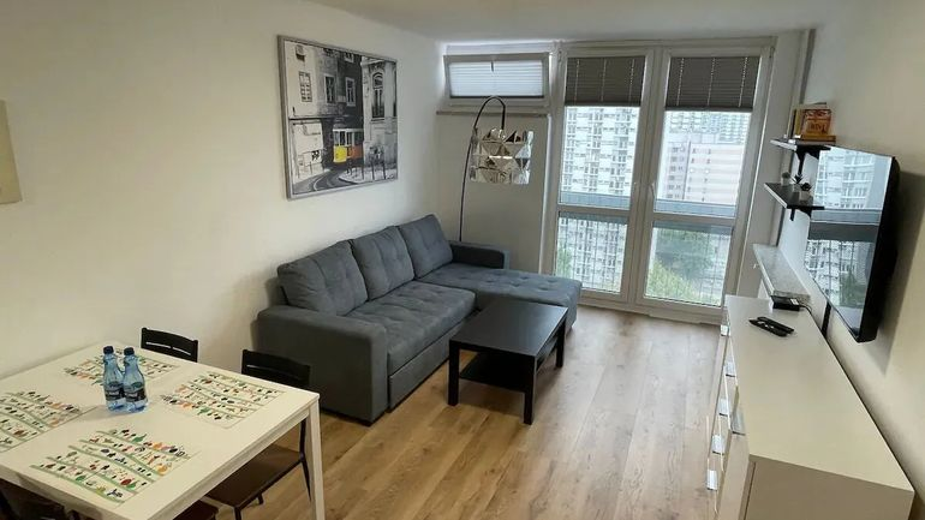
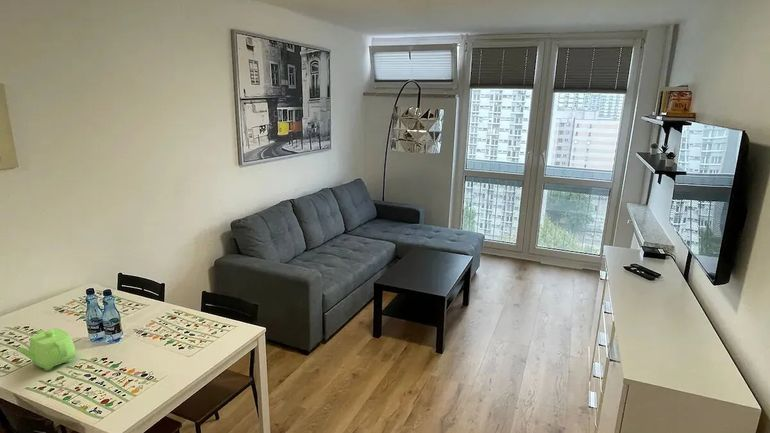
+ teapot [17,327,76,372]
